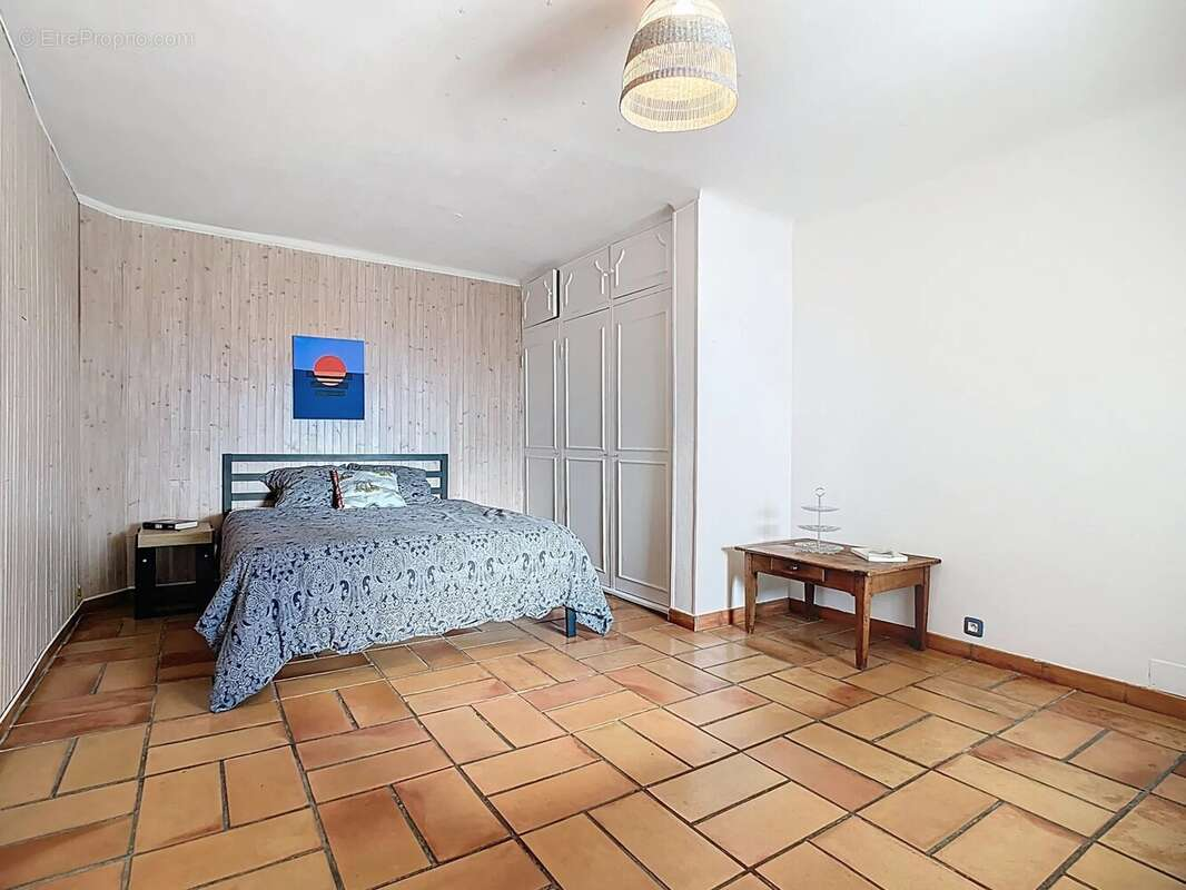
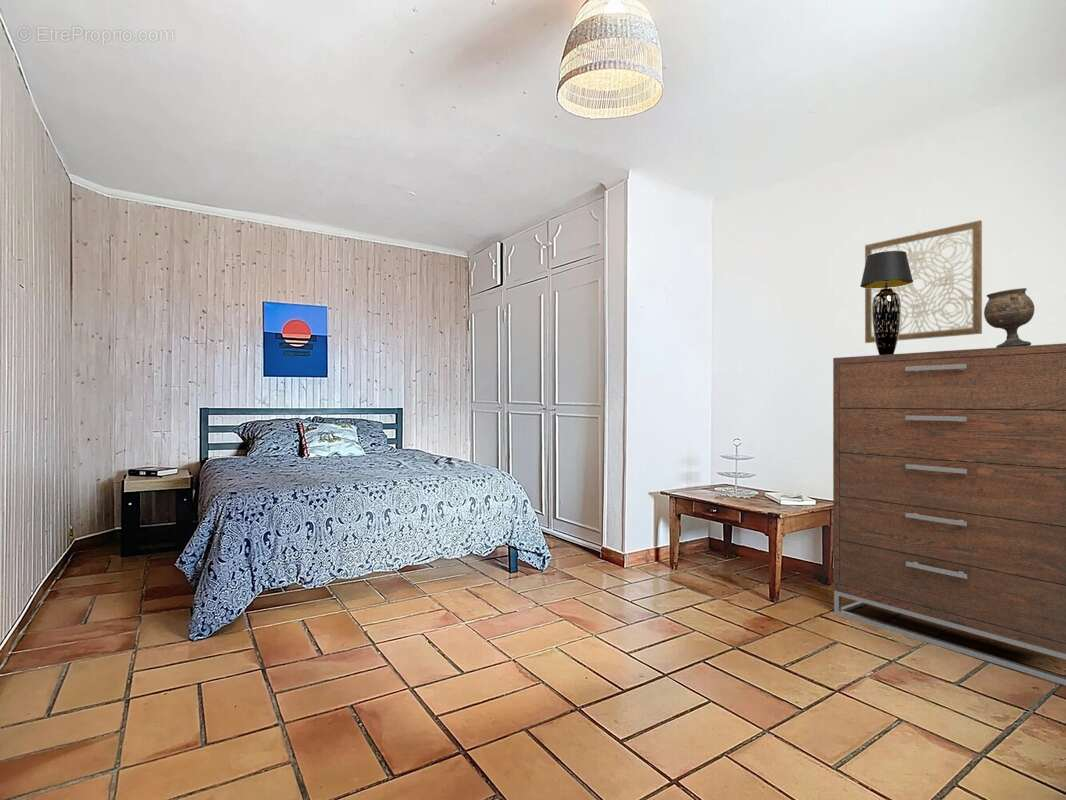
+ goblet [983,287,1036,348]
+ dresser [832,342,1066,686]
+ wall art [864,219,983,344]
+ table lamp [859,250,914,355]
